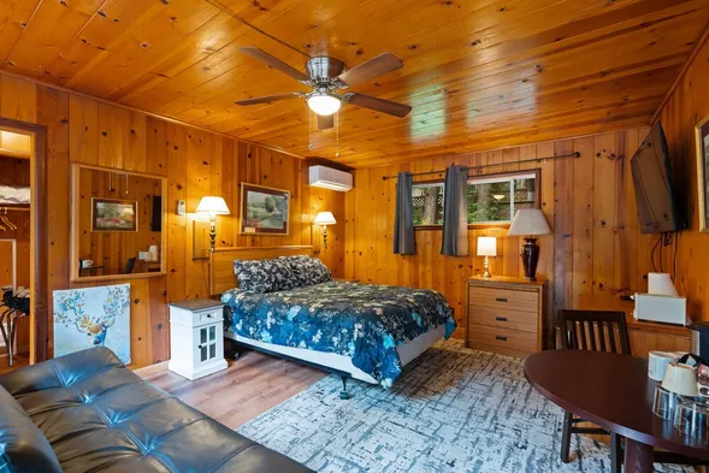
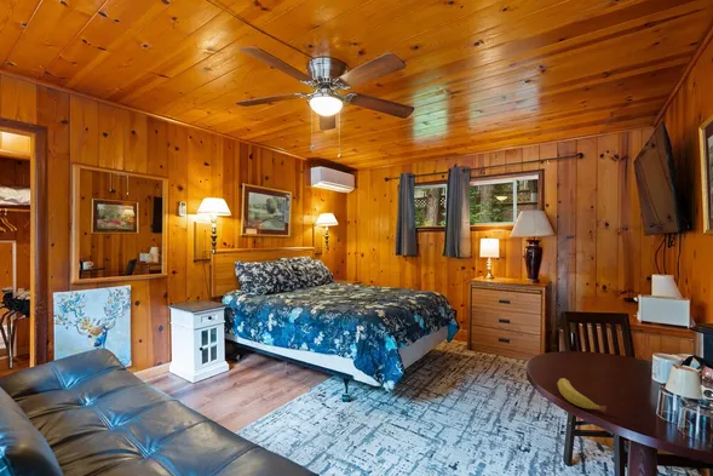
+ fruit [556,377,608,414]
